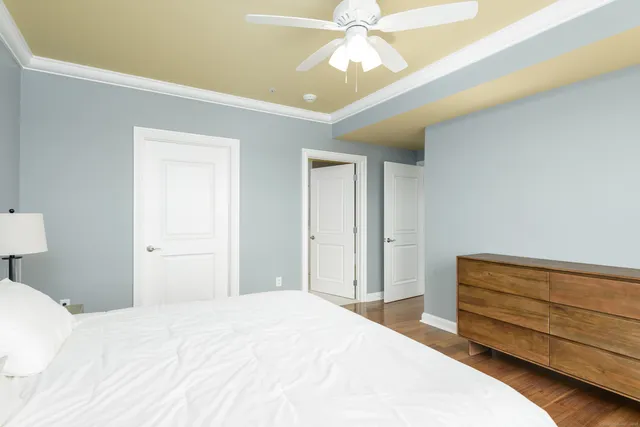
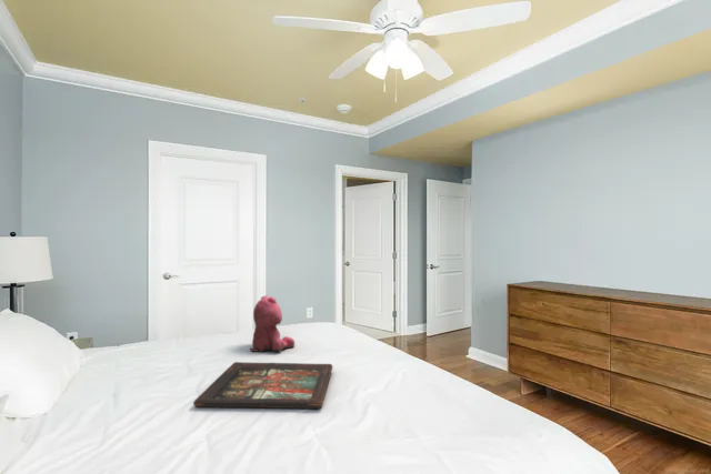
+ teddy bear [249,294,296,353]
+ decorative tray [192,361,333,410]
